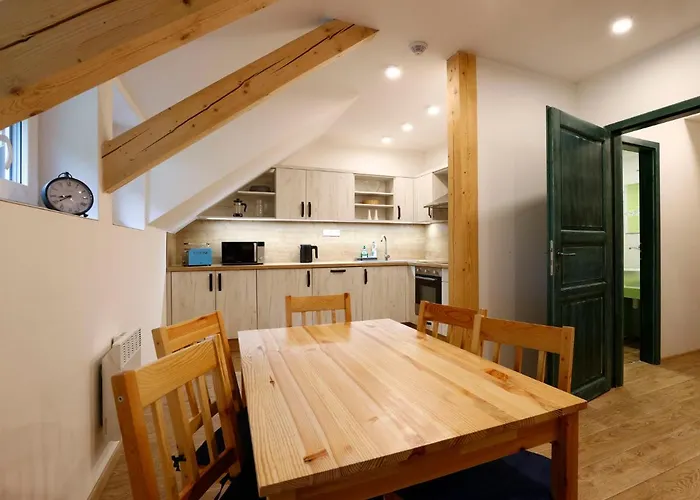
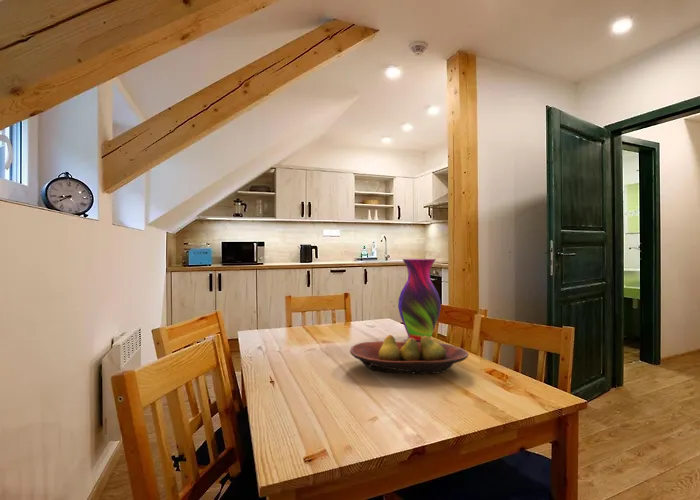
+ fruit bowl [349,334,469,375]
+ vase [397,258,442,342]
